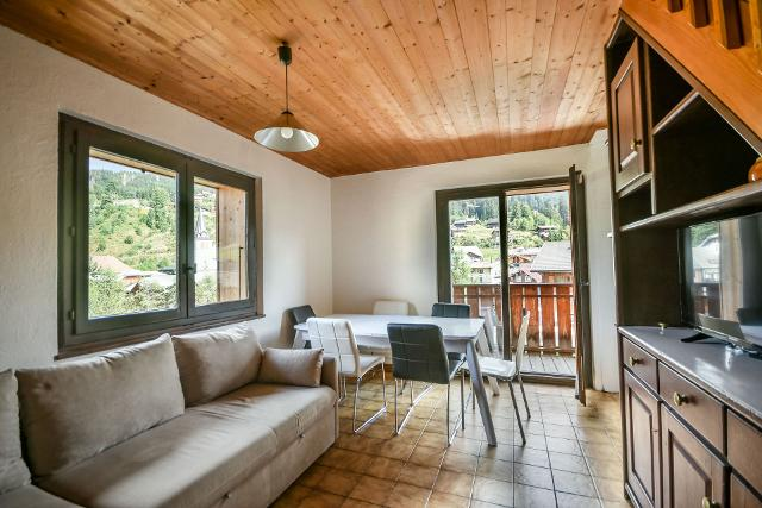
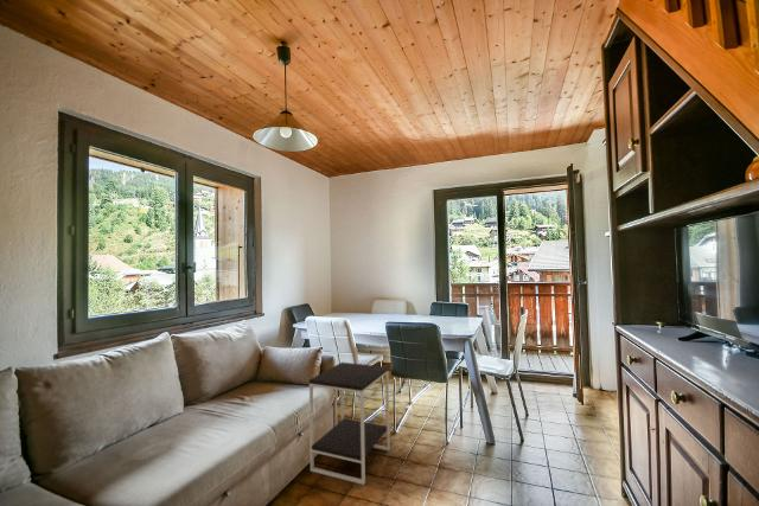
+ side table [308,361,391,486]
